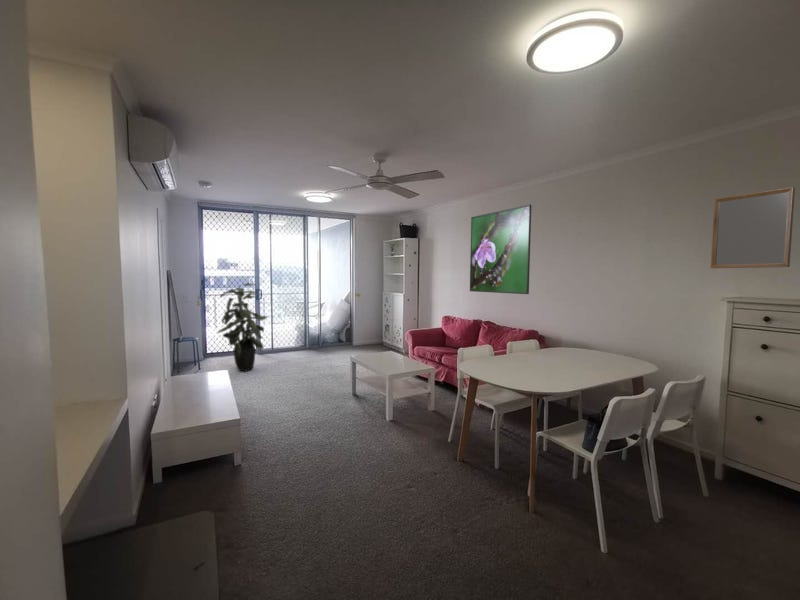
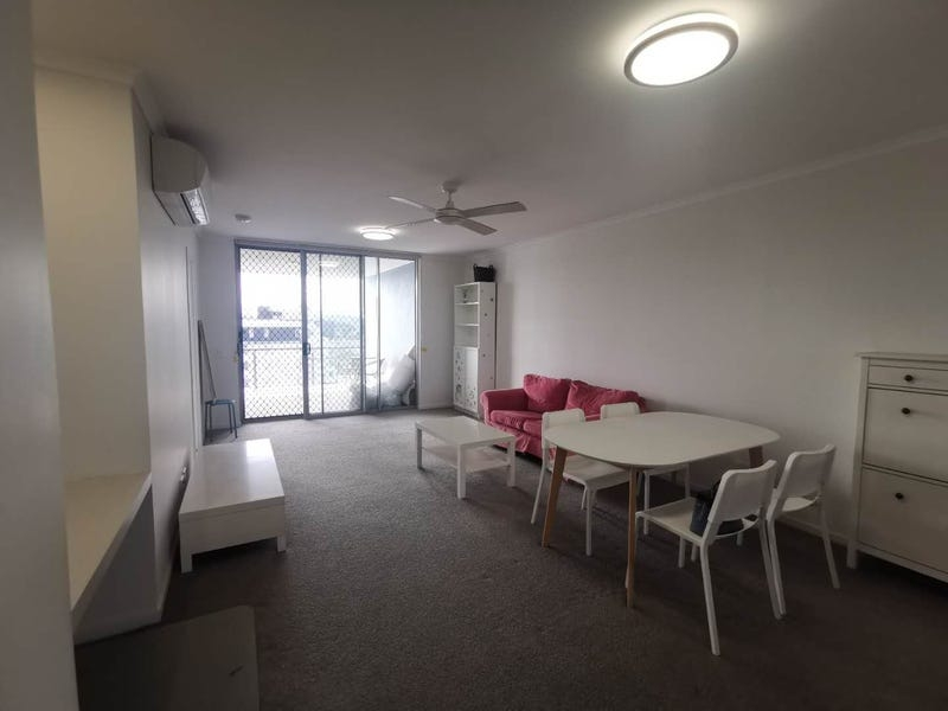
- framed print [469,204,532,295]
- indoor plant [216,282,269,373]
- home mirror [710,186,796,269]
